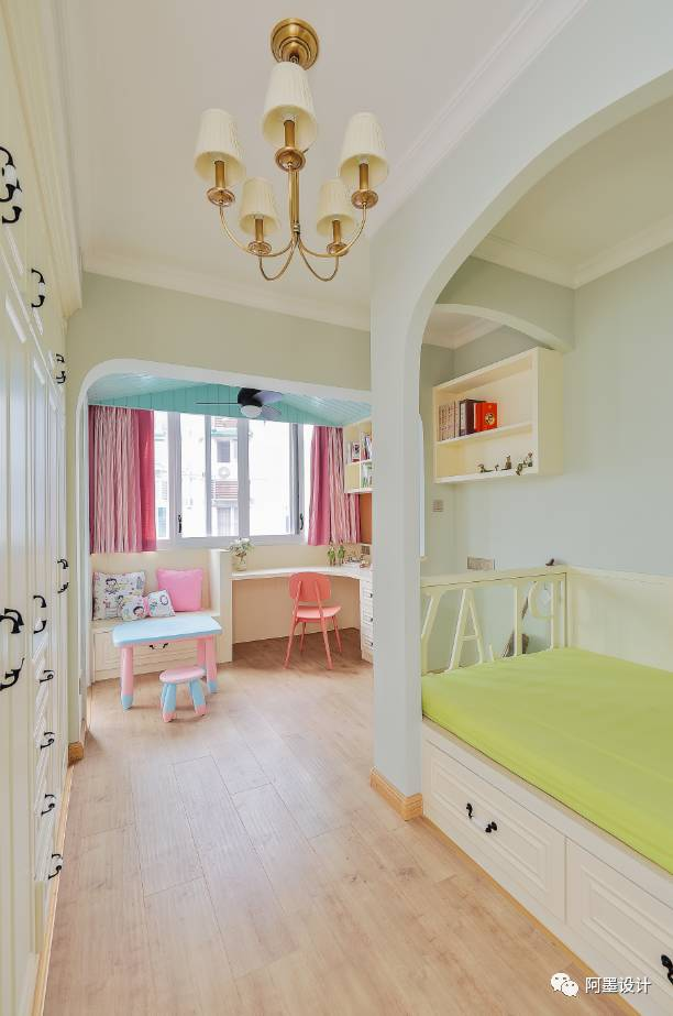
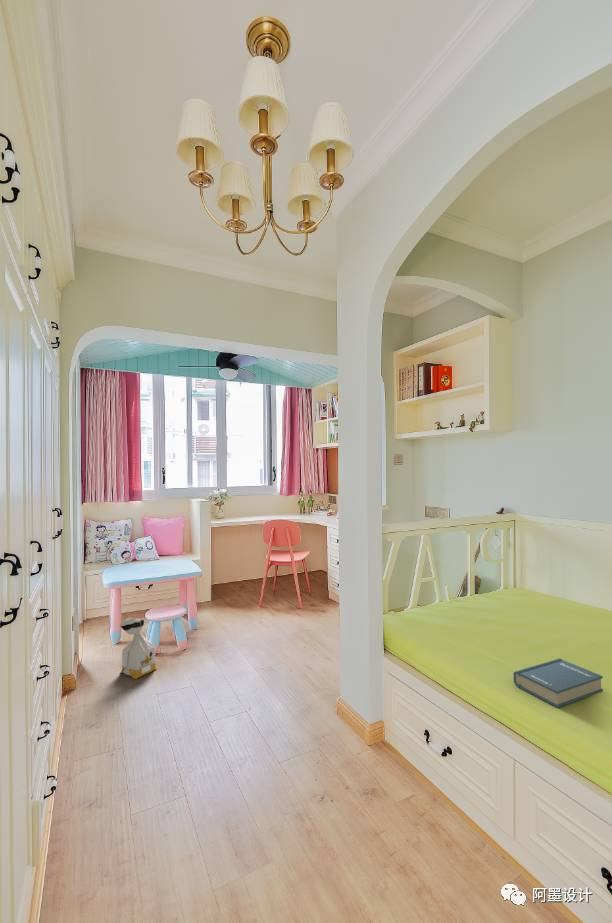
+ book [512,658,604,709]
+ bag [119,616,158,680]
